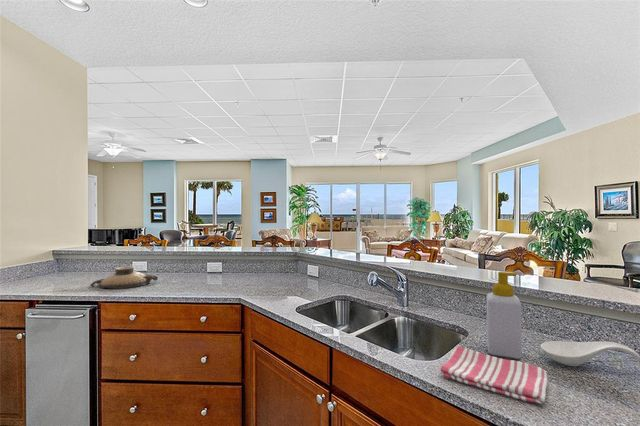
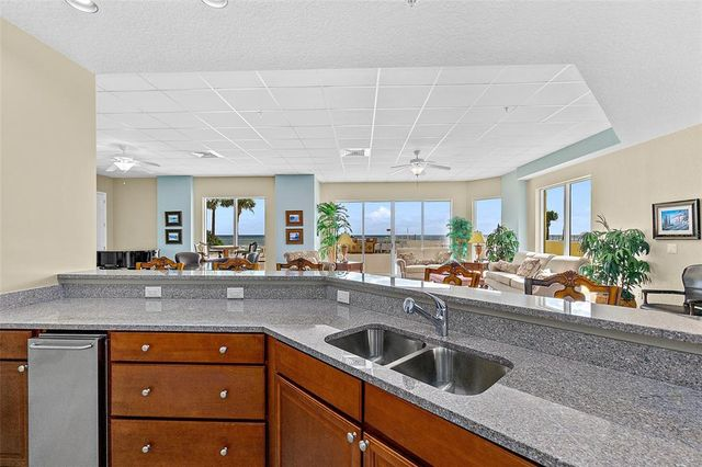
- soap bottle [486,271,523,360]
- dish towel [440,344,548,405]
- spoon rest [540,340,640,372]
- teapot [90,265,159,290]
